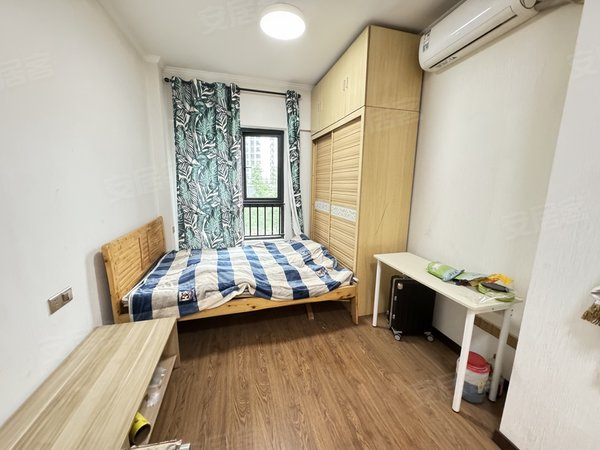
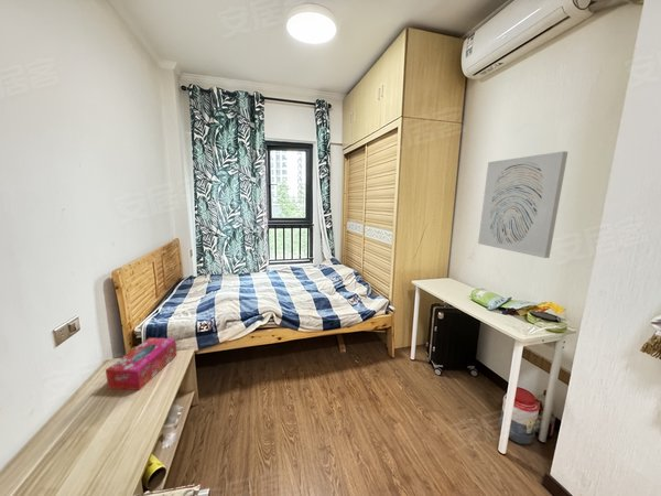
+ wall art [477,150,568,259]
+ tissue box [105,336,177,391]
